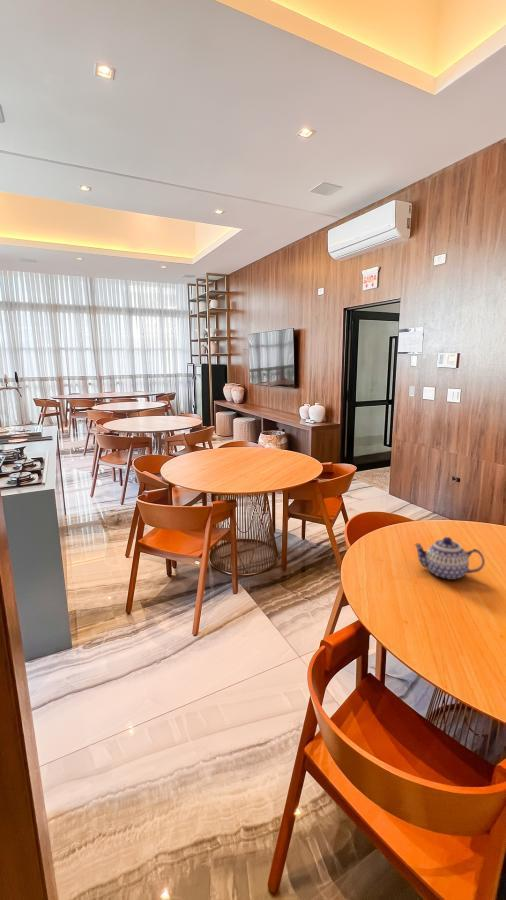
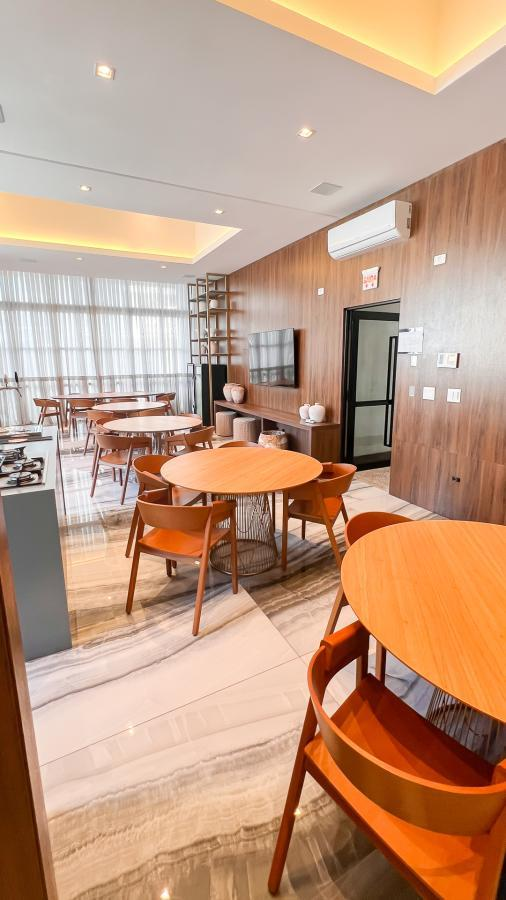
- teapot [414,536,486,581]
